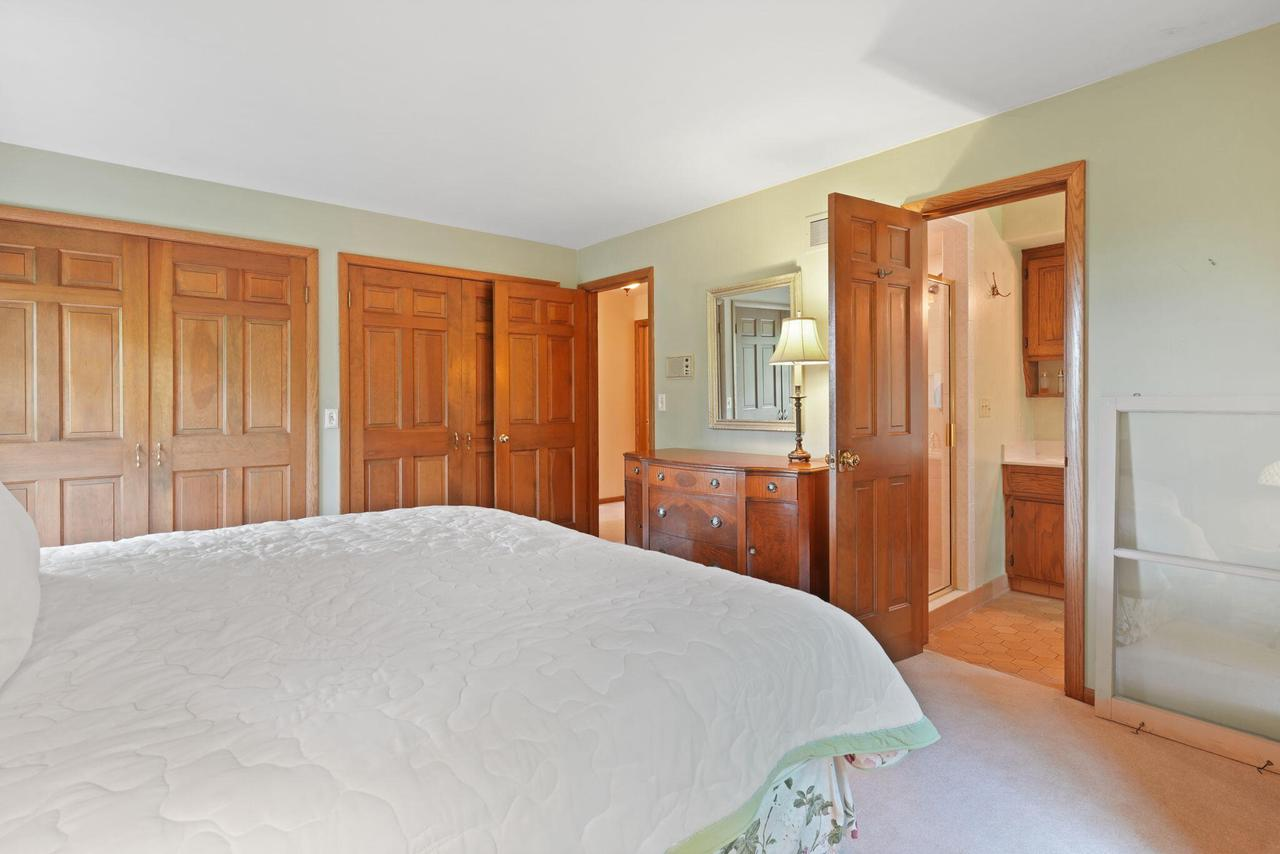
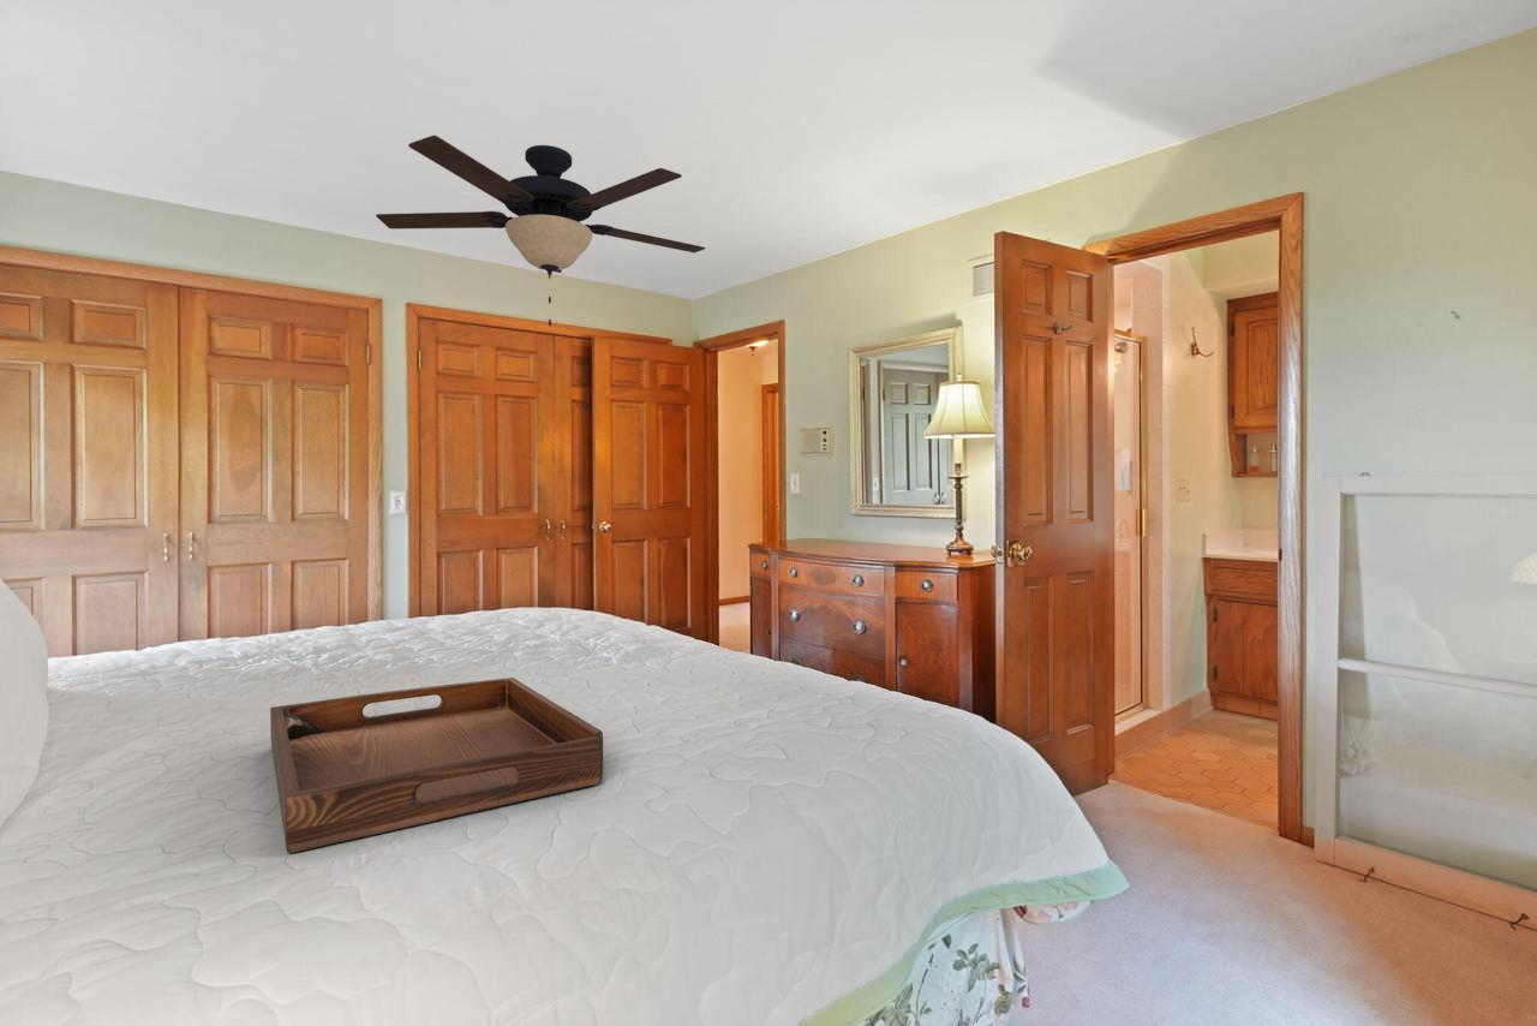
+ serving tray [269,676,604,854]
+ ceiling fan [375,135,706,327]
